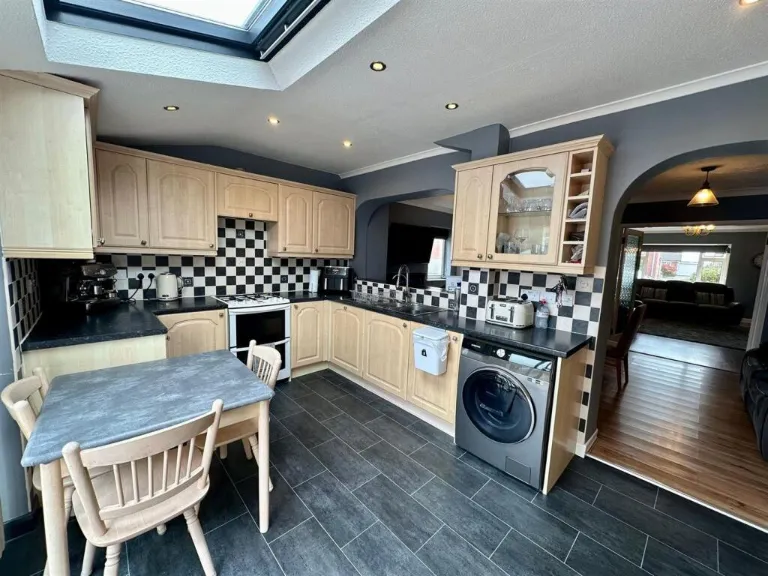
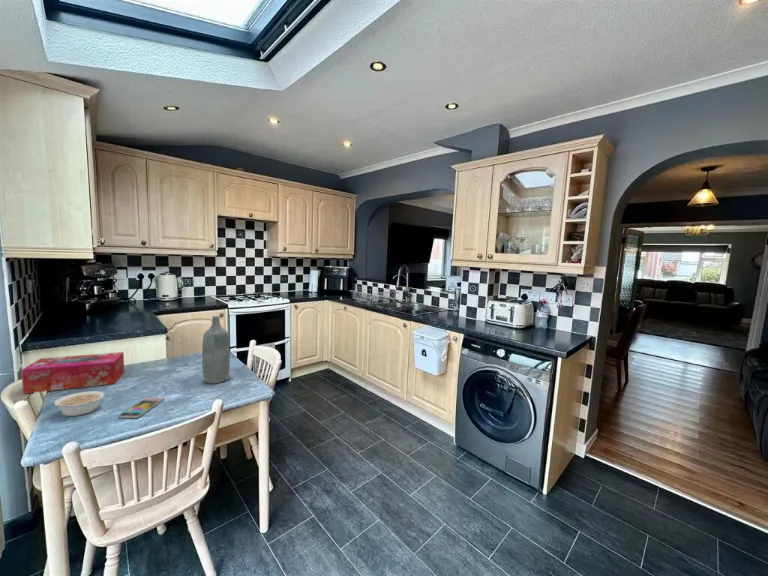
+ tissue box [20,351,125,395]
+ legume [53,390,105,417]
+ smartphone [117,396,165,419]
+ bottle [201,315,231,385]
